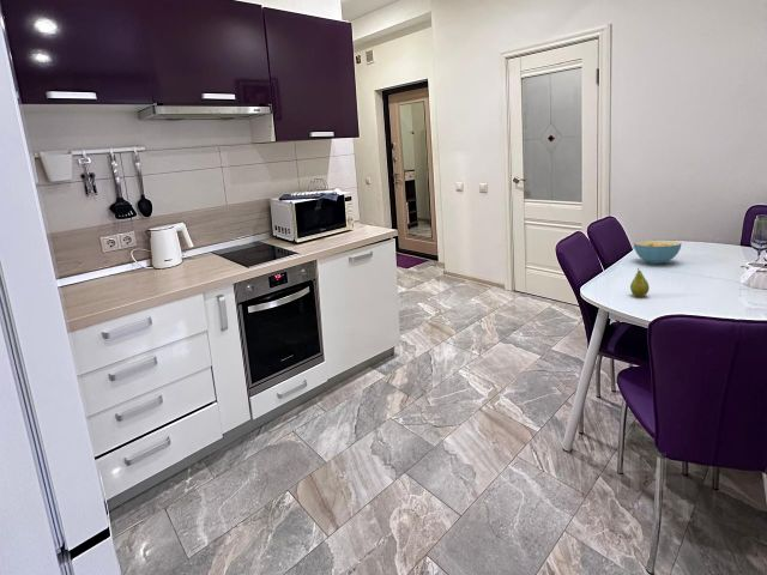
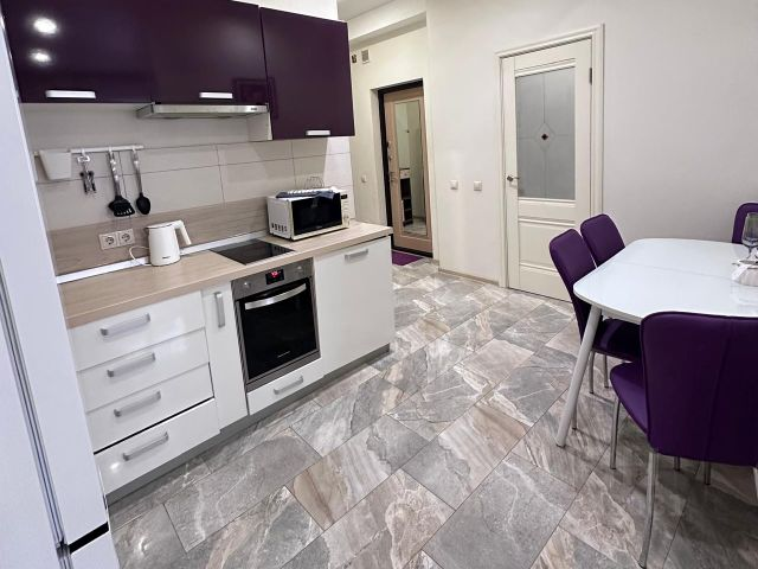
- cereal bowl [633,240,683,265]
- fruit [629,267,651,298]
